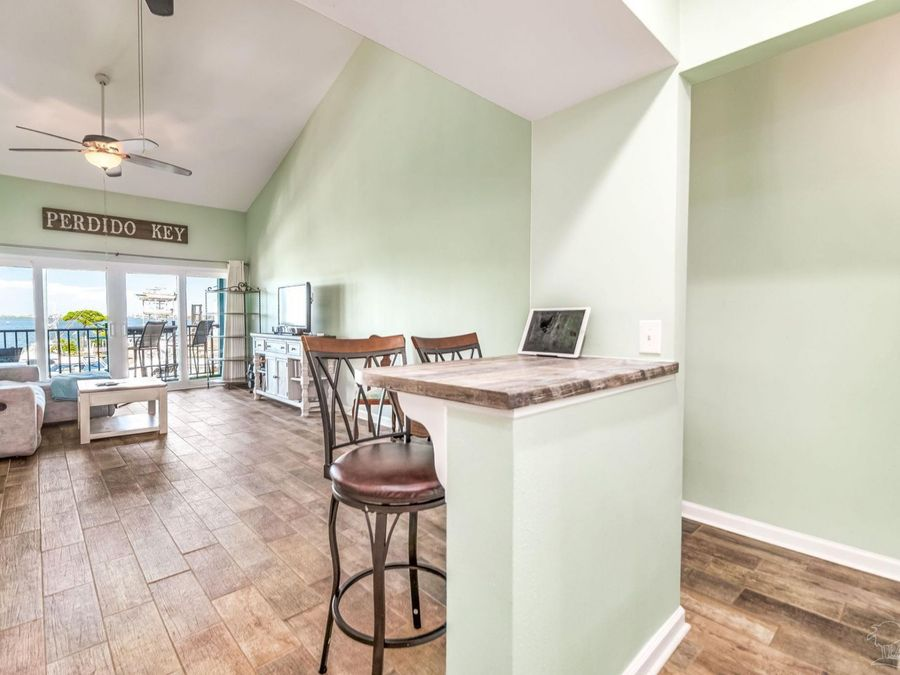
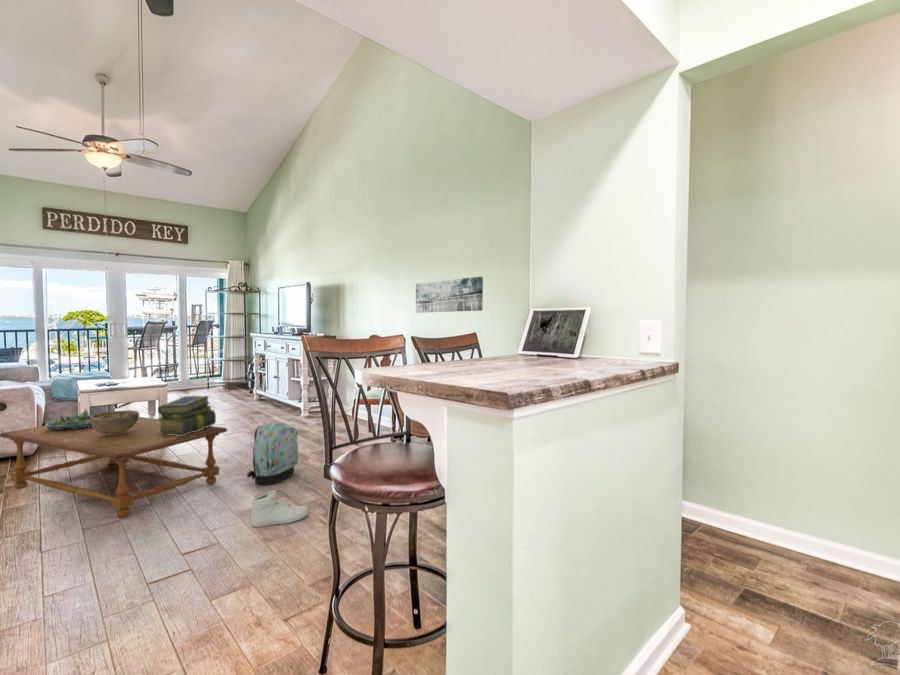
+ coffee table [0,416,228,518]
+ stack of books [156,395,217,436]
+ sneaker [250,489,309,528]
+ backpack [246,422,299,486]
+ decorative bowl [90,409,140,435]
+ succulent planter [44,408,94,431]
+ wall art [415,276,484,314]
